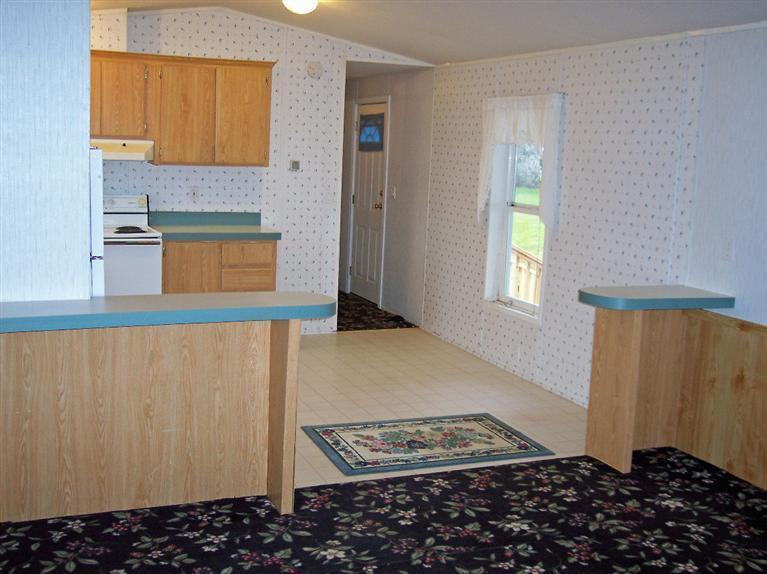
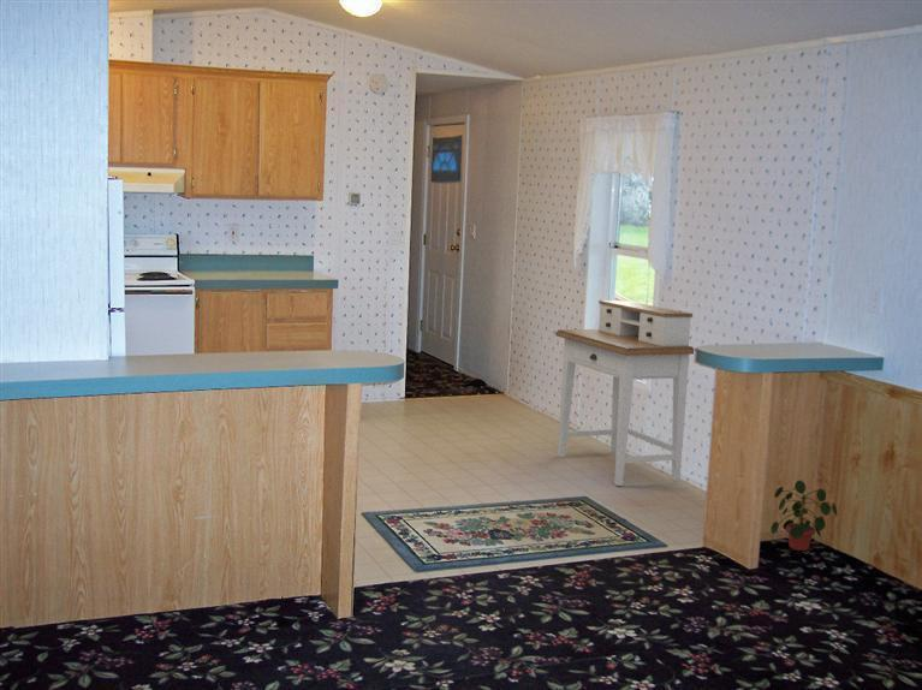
+ potted plant [769,480,838,552]
+ desk [554,299,696,487]
